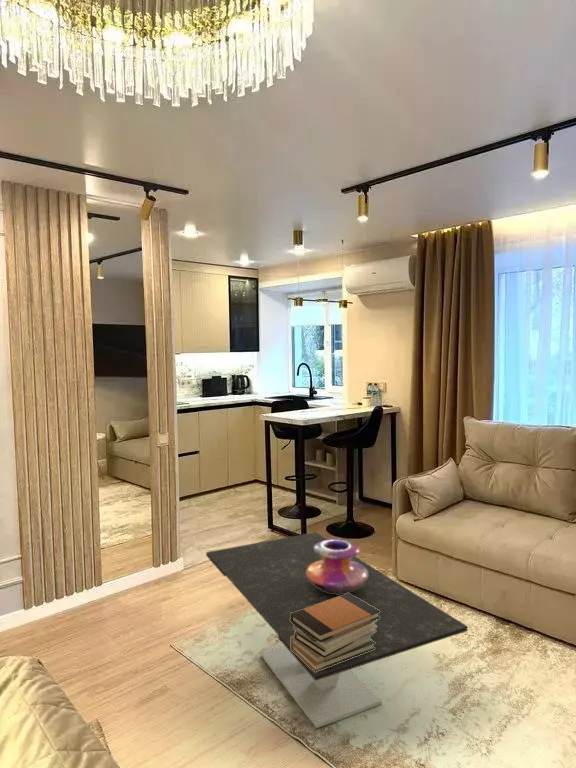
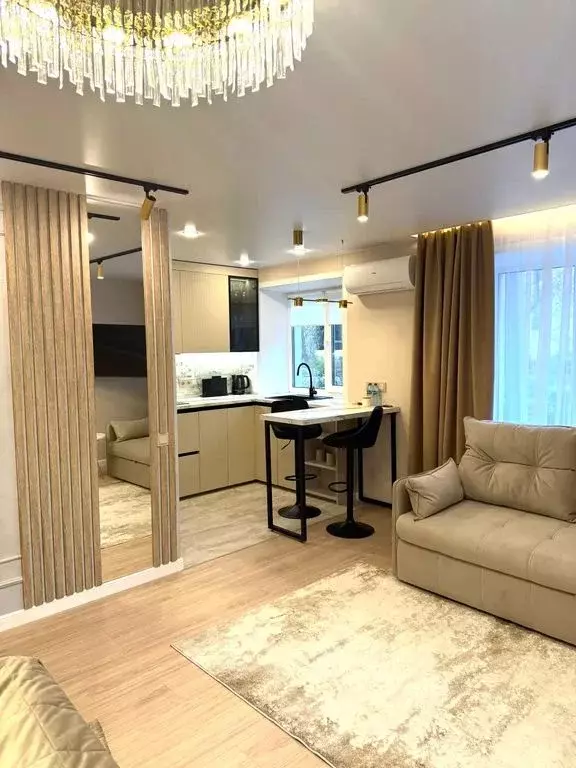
- book stack [290,593,380,672]
- coffee table [205,531,469,729]
- decorative vase [306,538,368,595]
